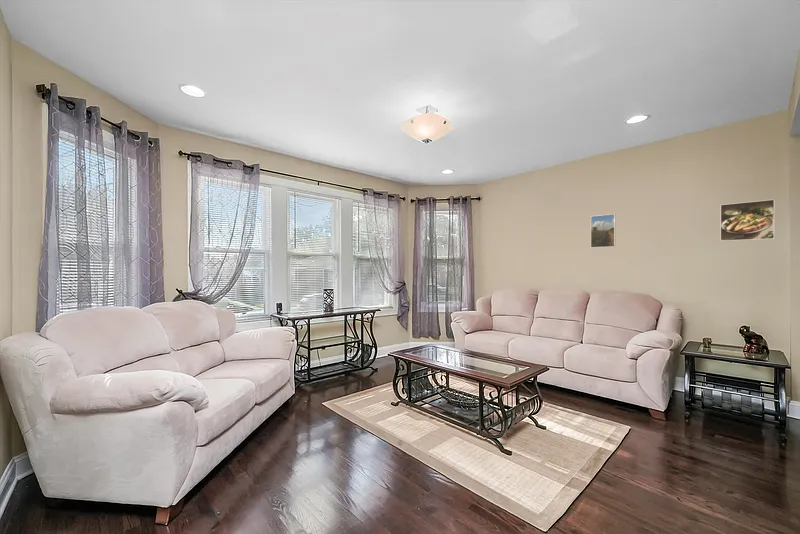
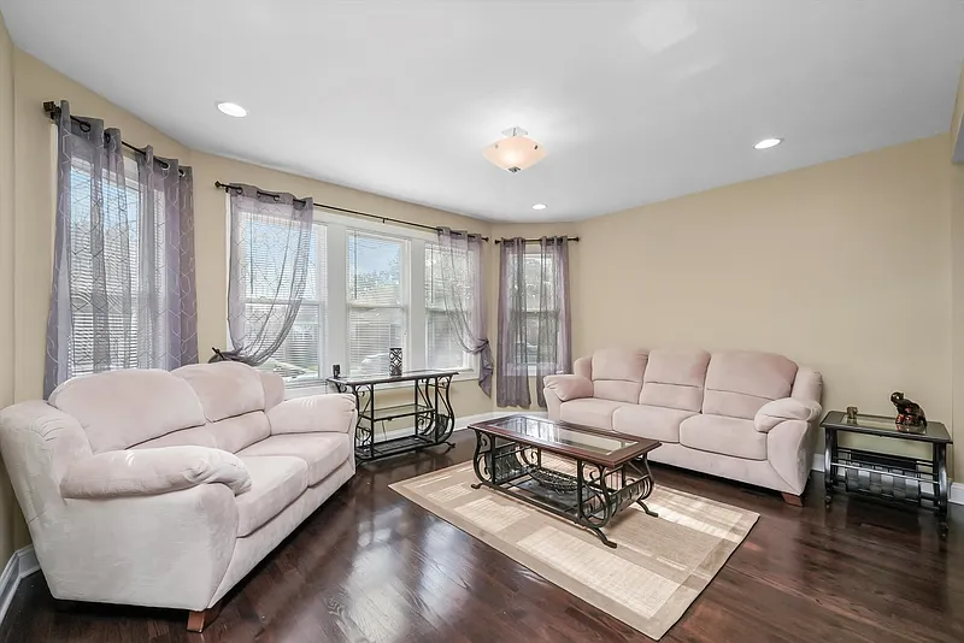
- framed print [719,198,776,242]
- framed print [590,213,617,249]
